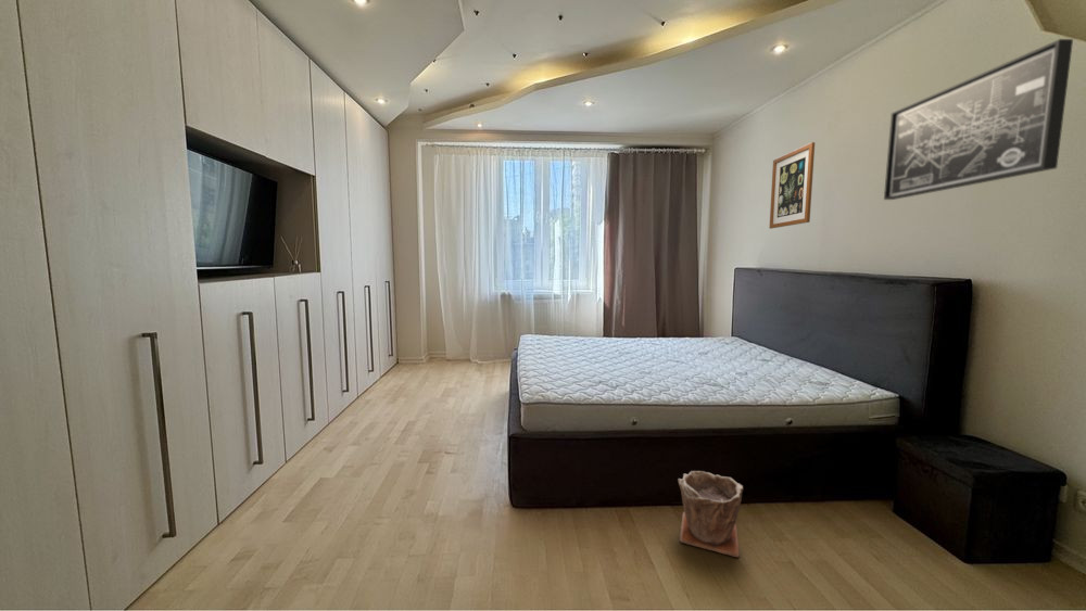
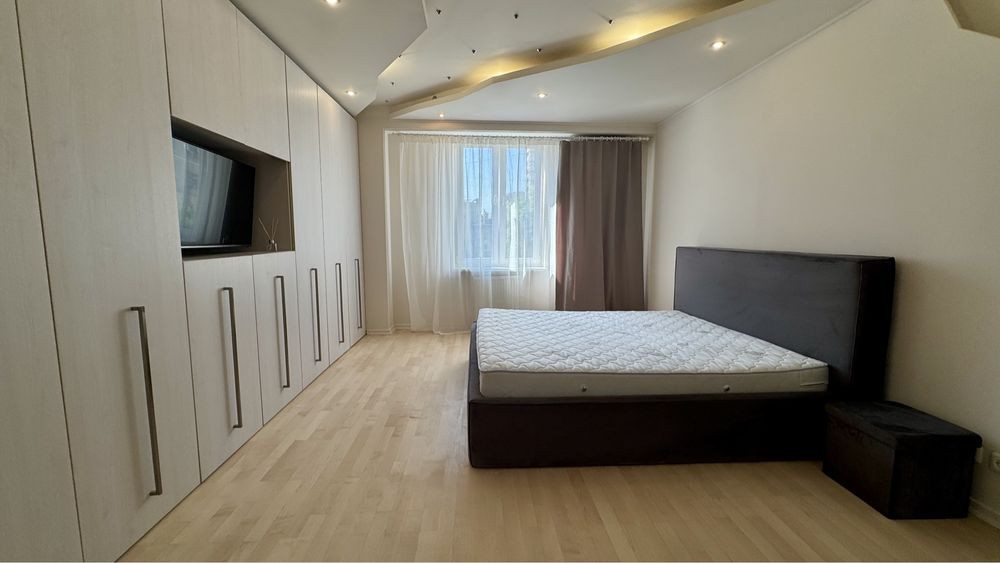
- wall art [768,141,816,230]
- wall art [883,38,1074,201]
- plant pot [677,470,744,558]
